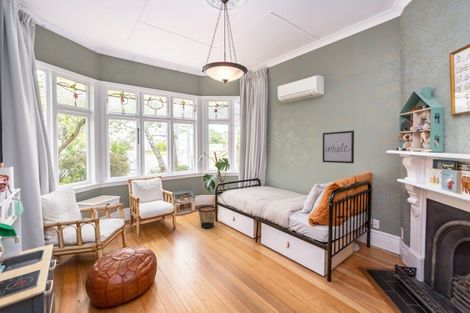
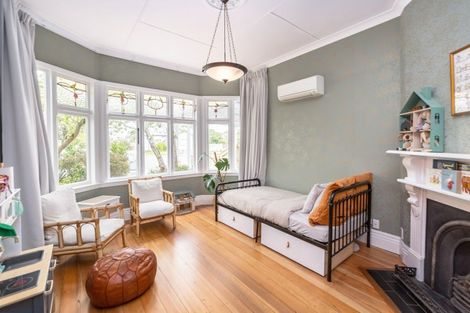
- wastebasket [197,205,217,229]
- wall art [322,130,355,164]
